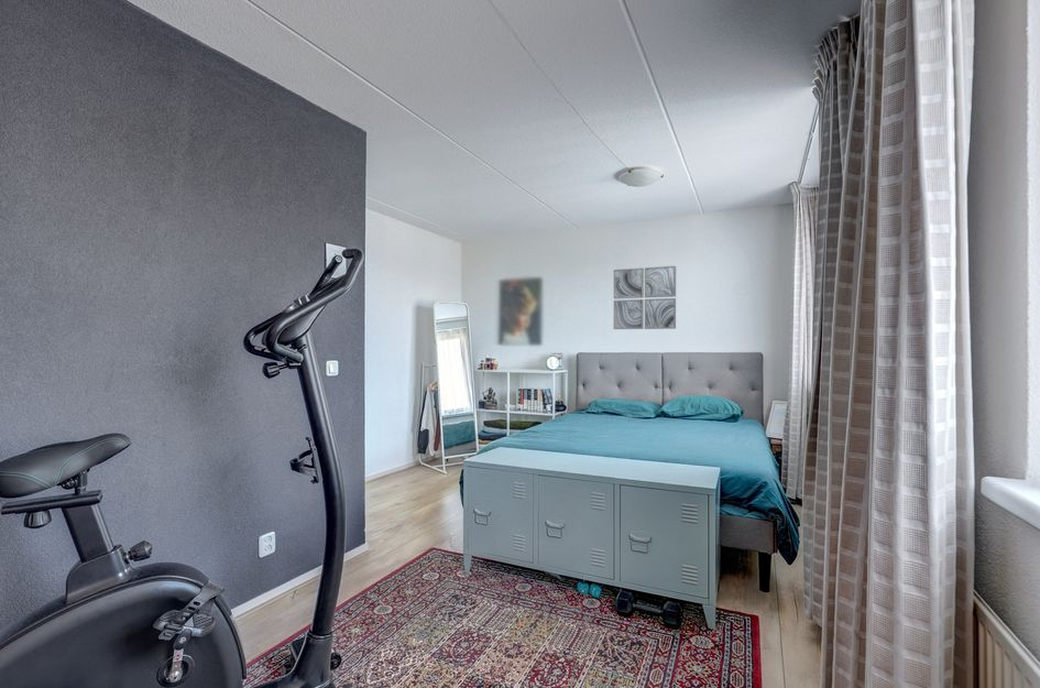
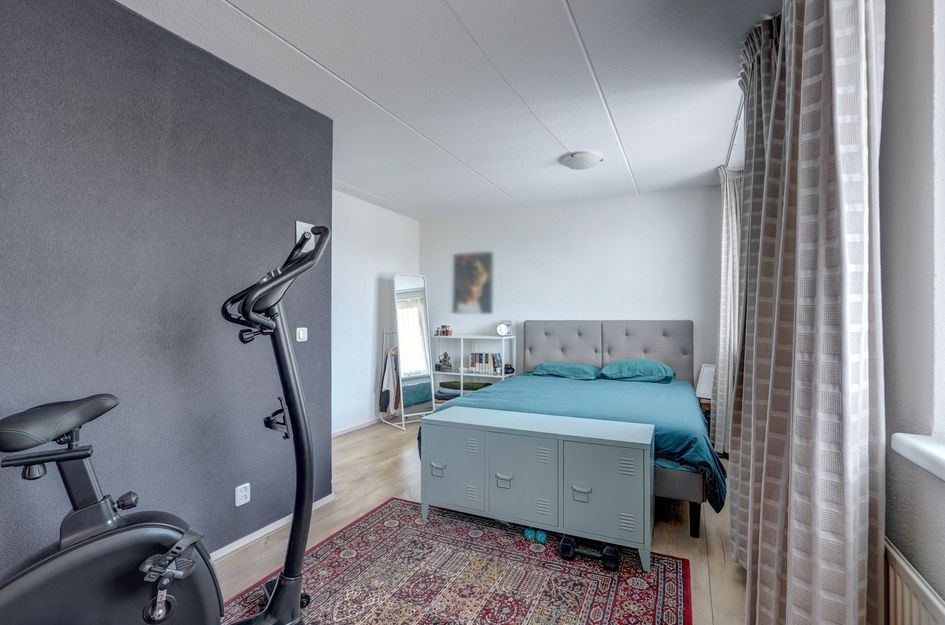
- wall art [613,265,677,330]
